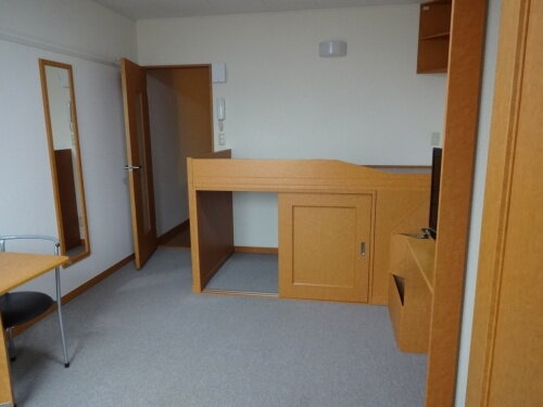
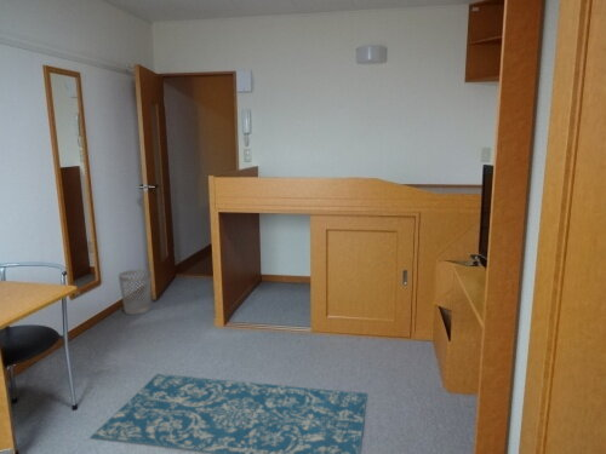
+ wastebasket [118,269,153,316]
+ rug [90,373,368,454]
